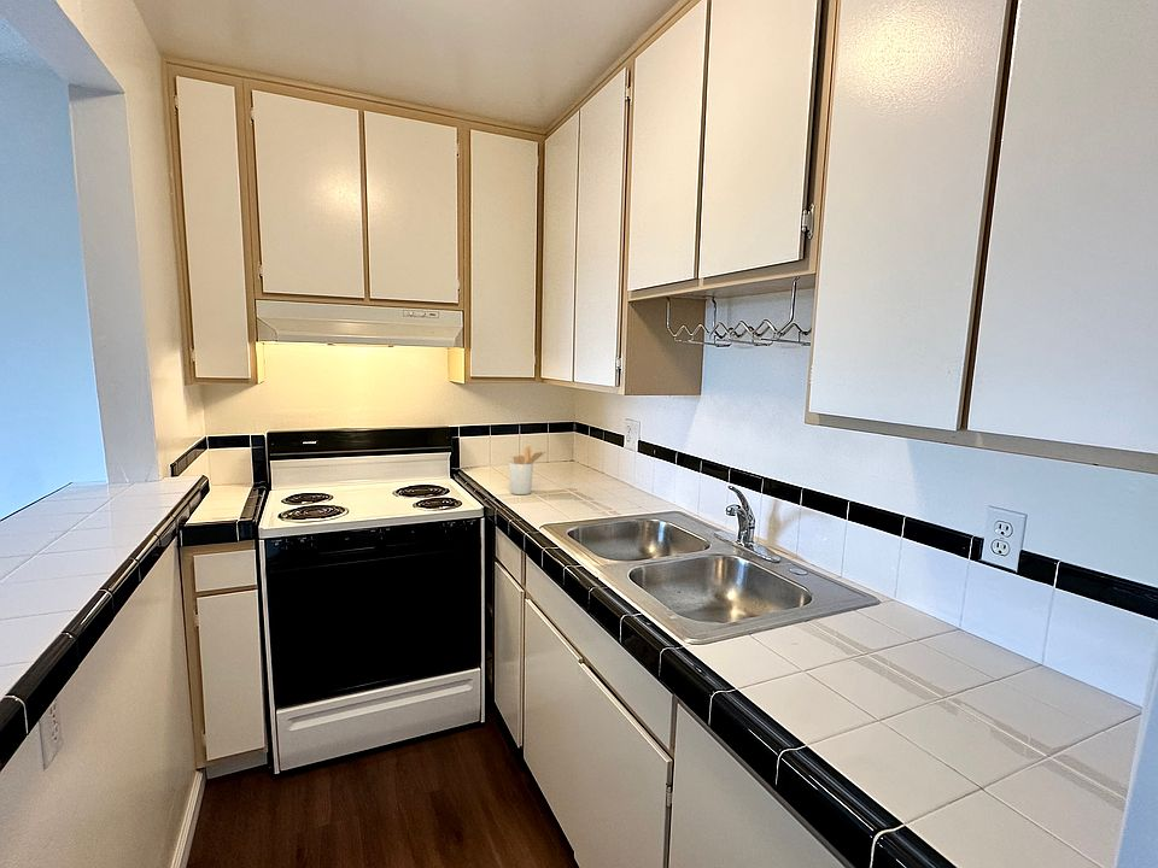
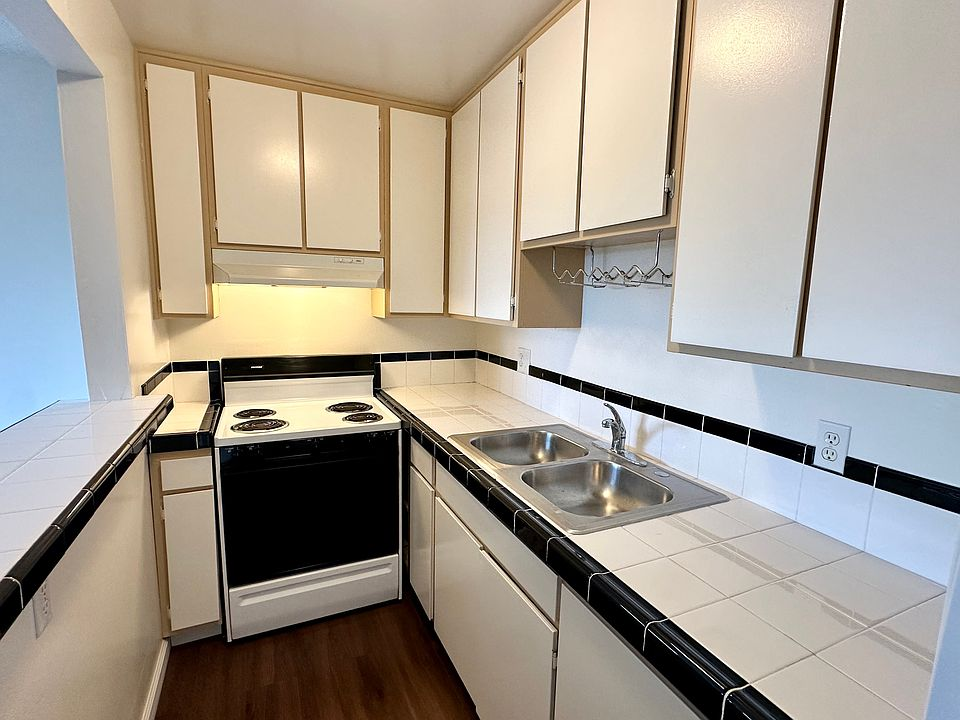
- utensil holder [508,445,546,495]
